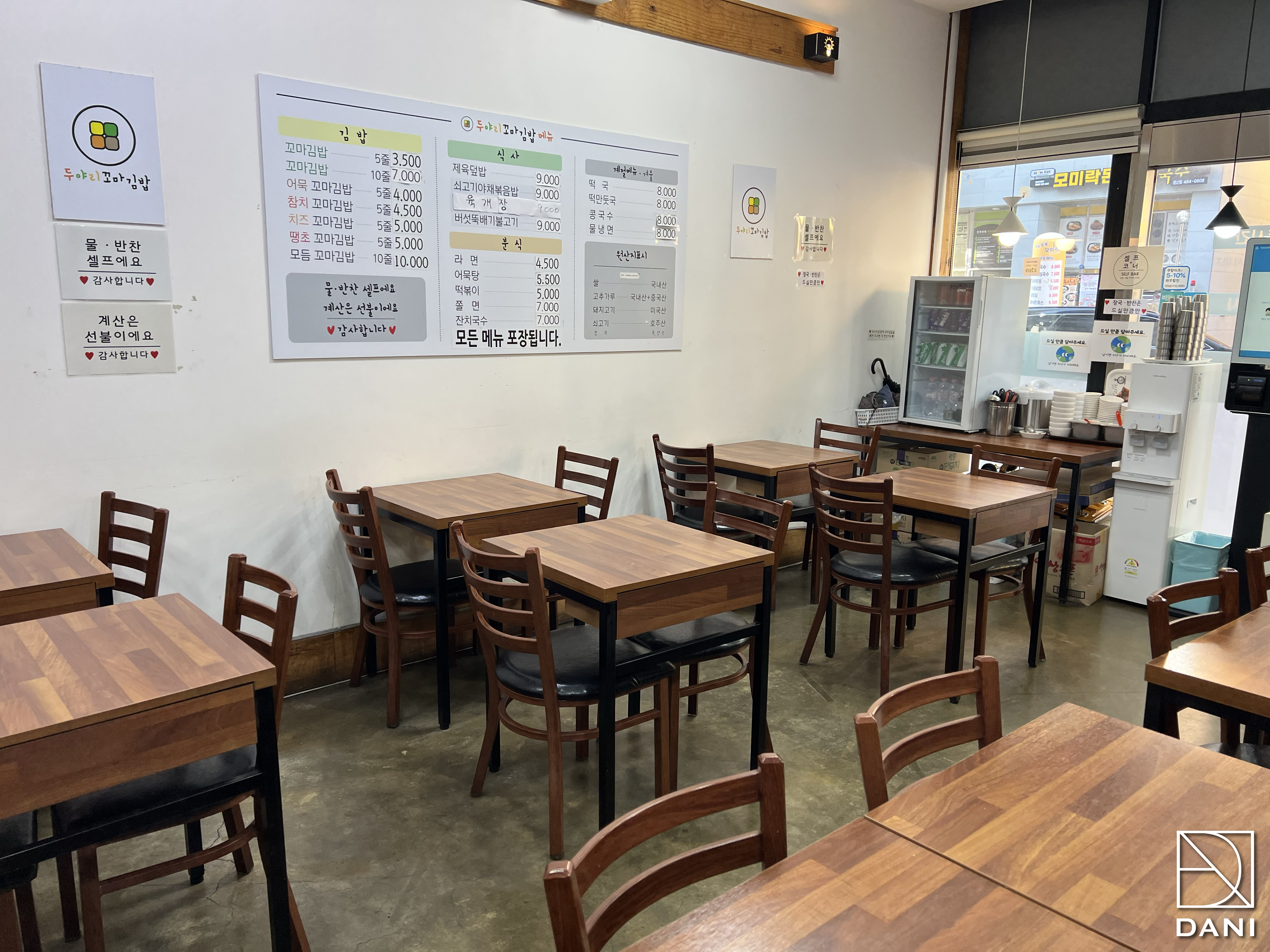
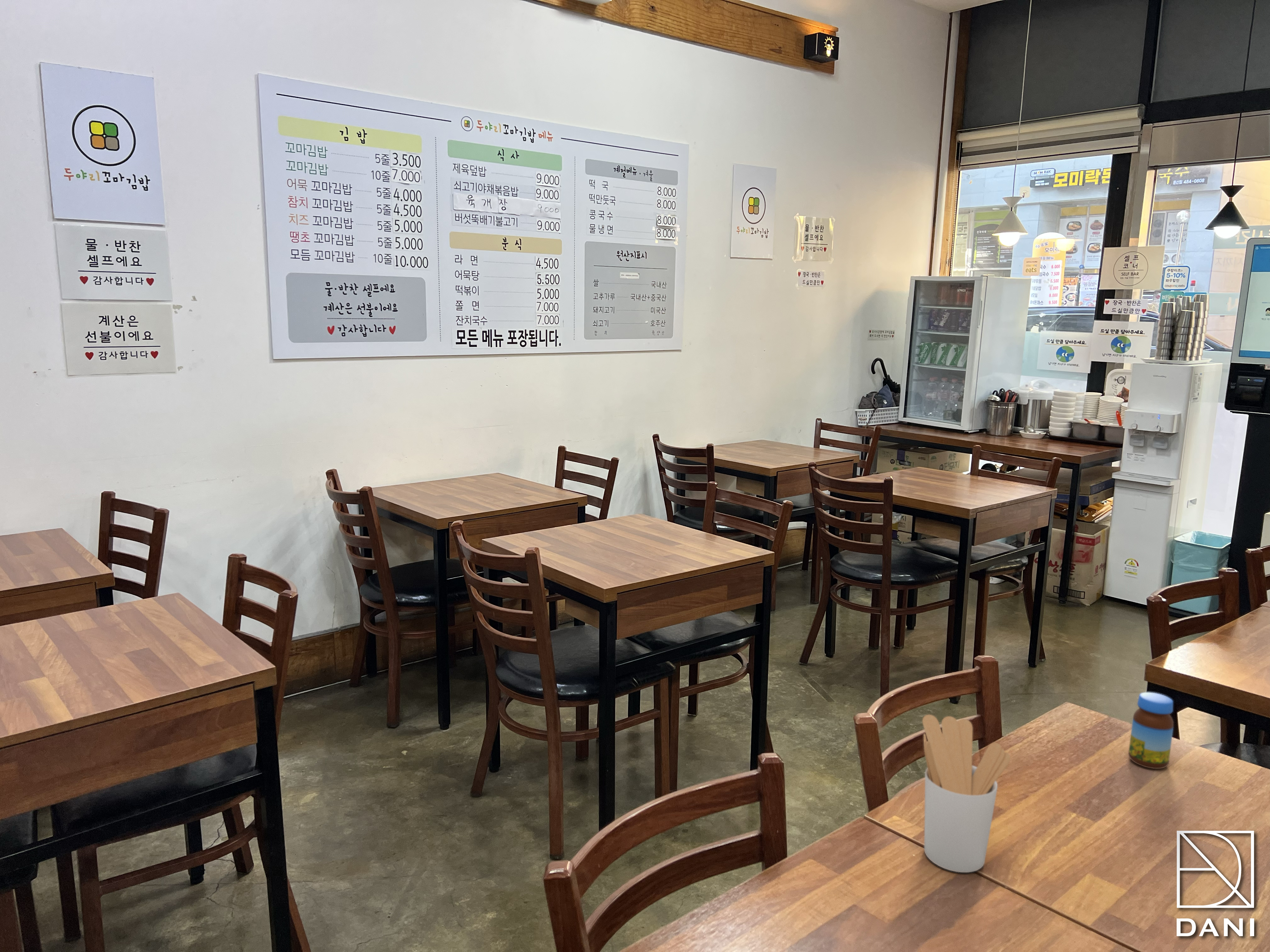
+ utensil holder [922,714,1011,873]
+ jar [1128,692,1174,769]
